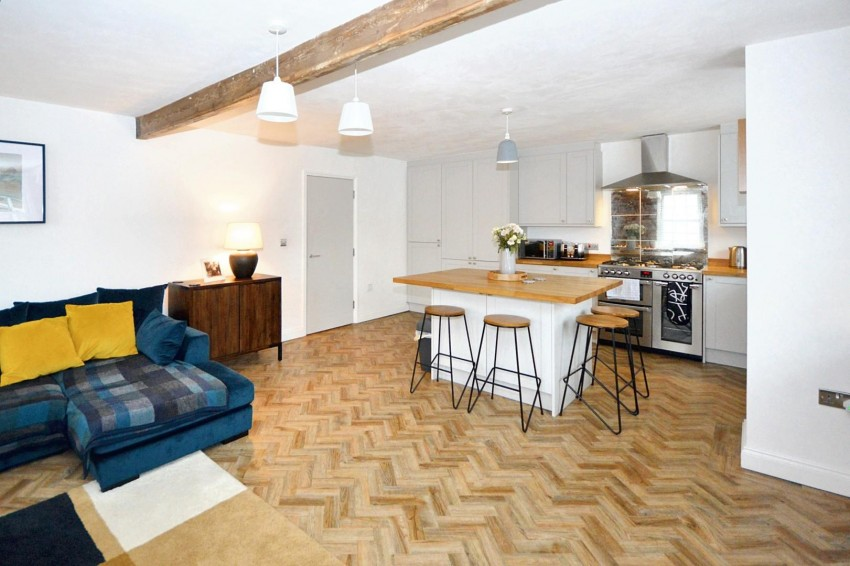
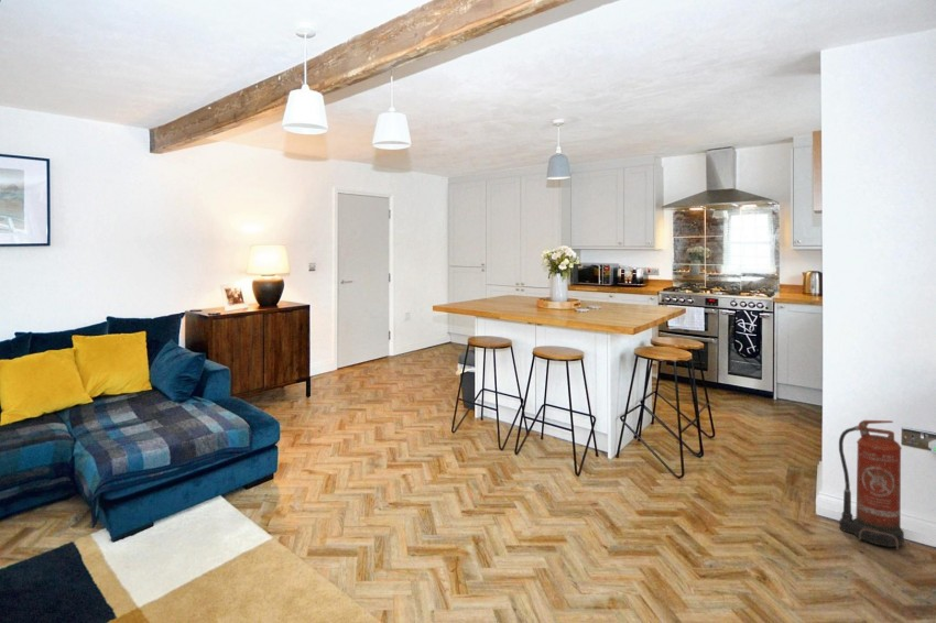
+ fire extinguisher [838,419,905,550]
